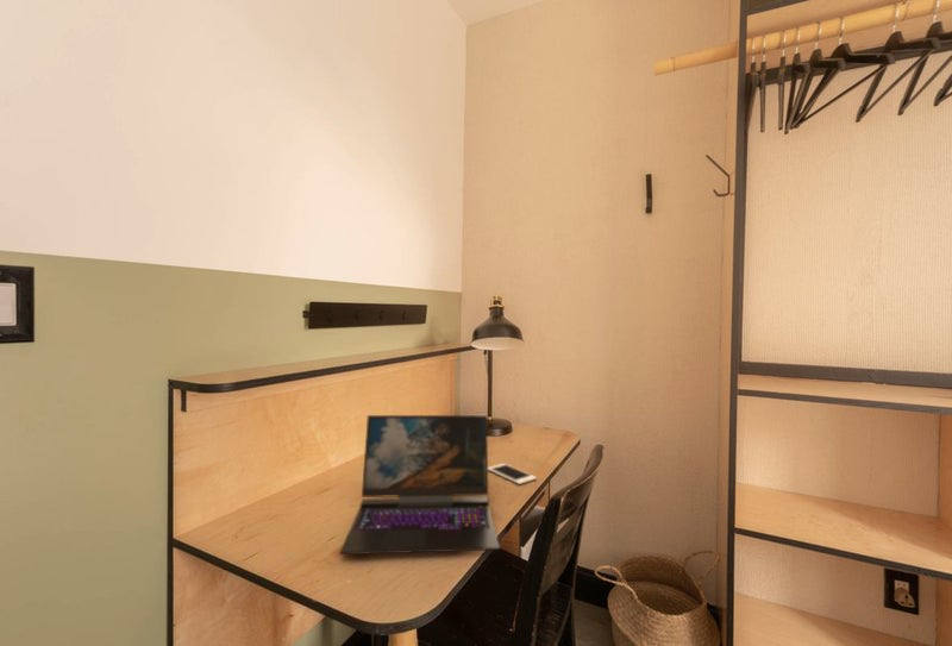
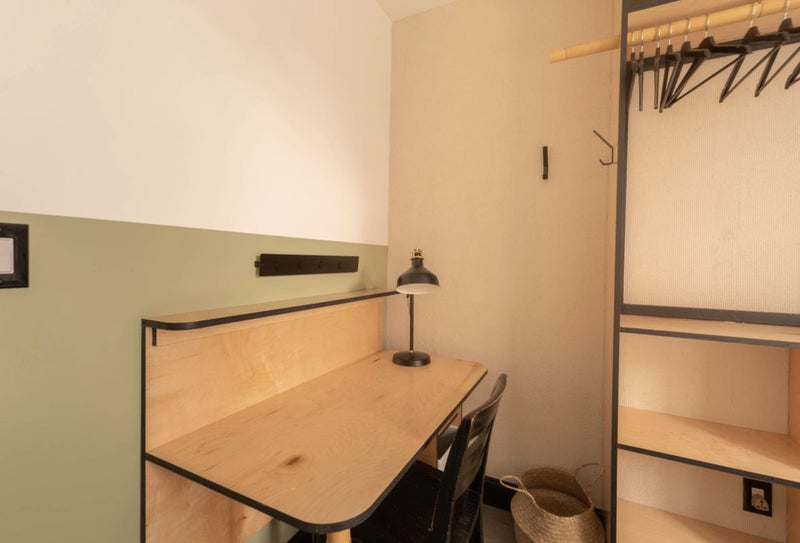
- laptop [339,414,501,556]
- cell phone [488,463,538,485]
